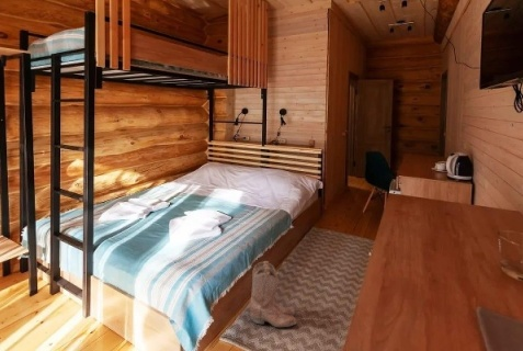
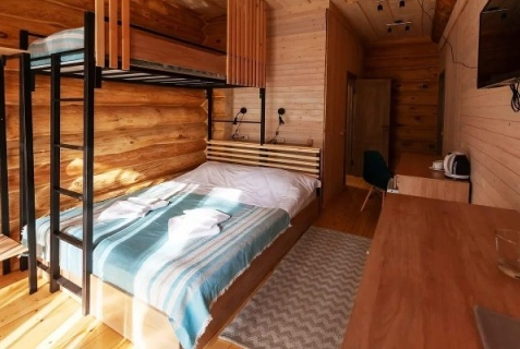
- boots [249,260,297,328]
